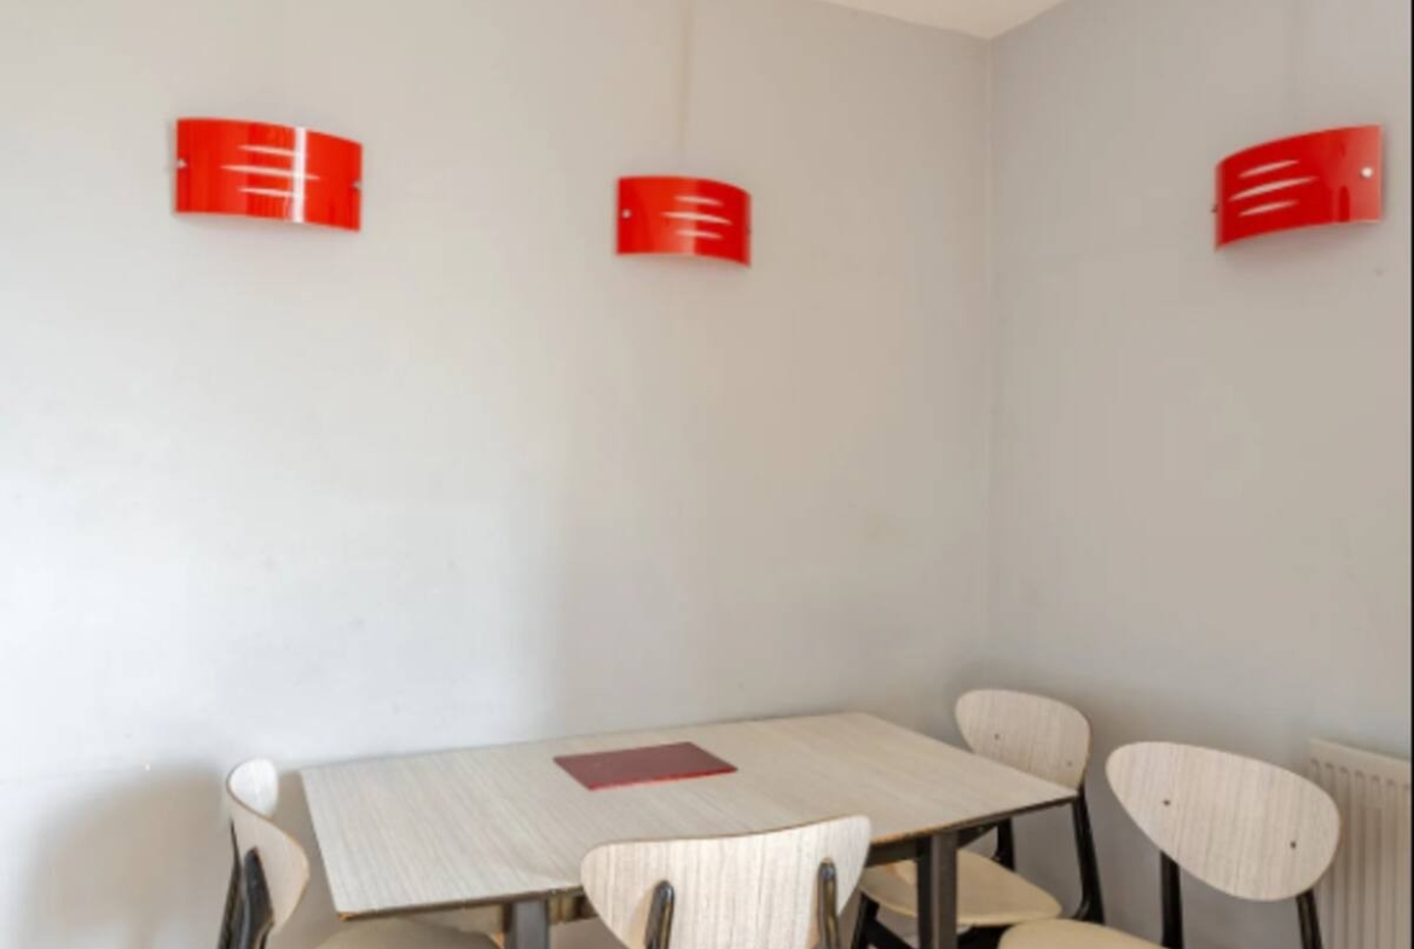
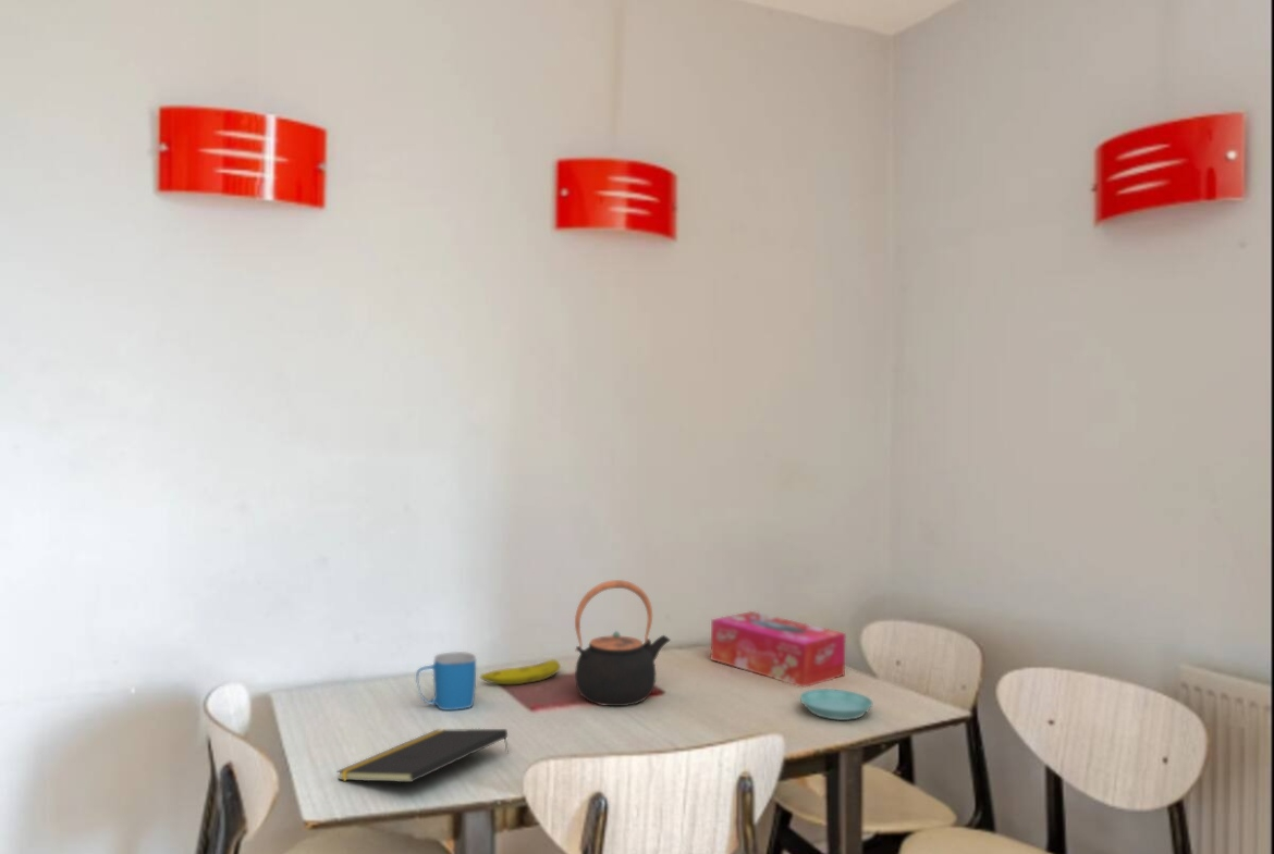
+ mug [415,651,477,711]
+ tissue box [710,610,847,689]
+ saucer [798,688,874,721]
+ teapot [574,579,672,707]
+ fruit [479,658,562,685]
+ notepad [336,728,510,783]
